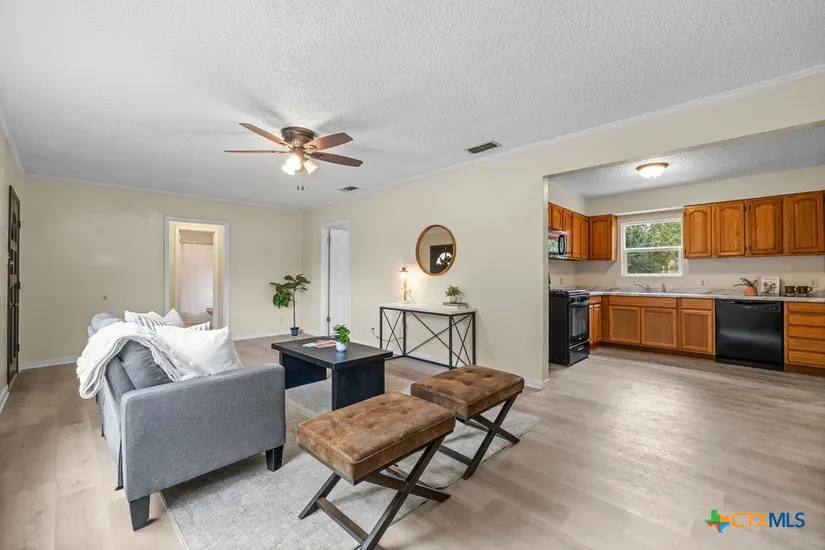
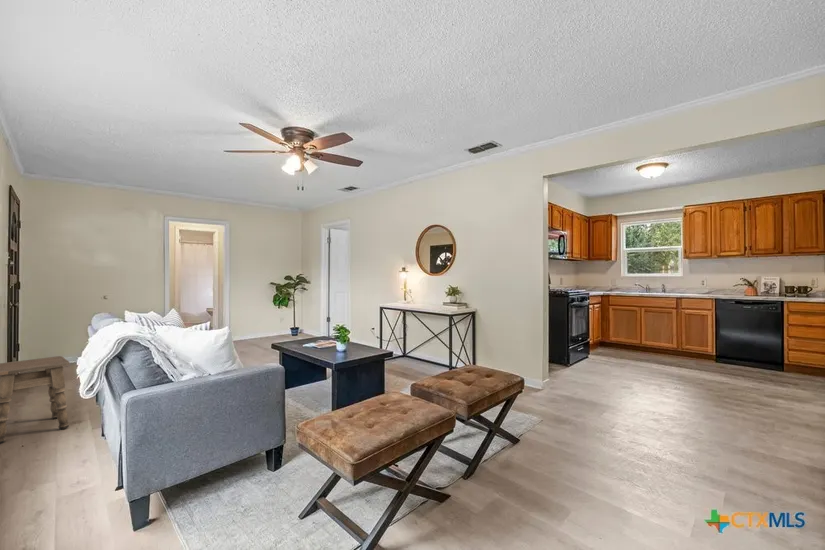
+ side table [0,355,71,445]
